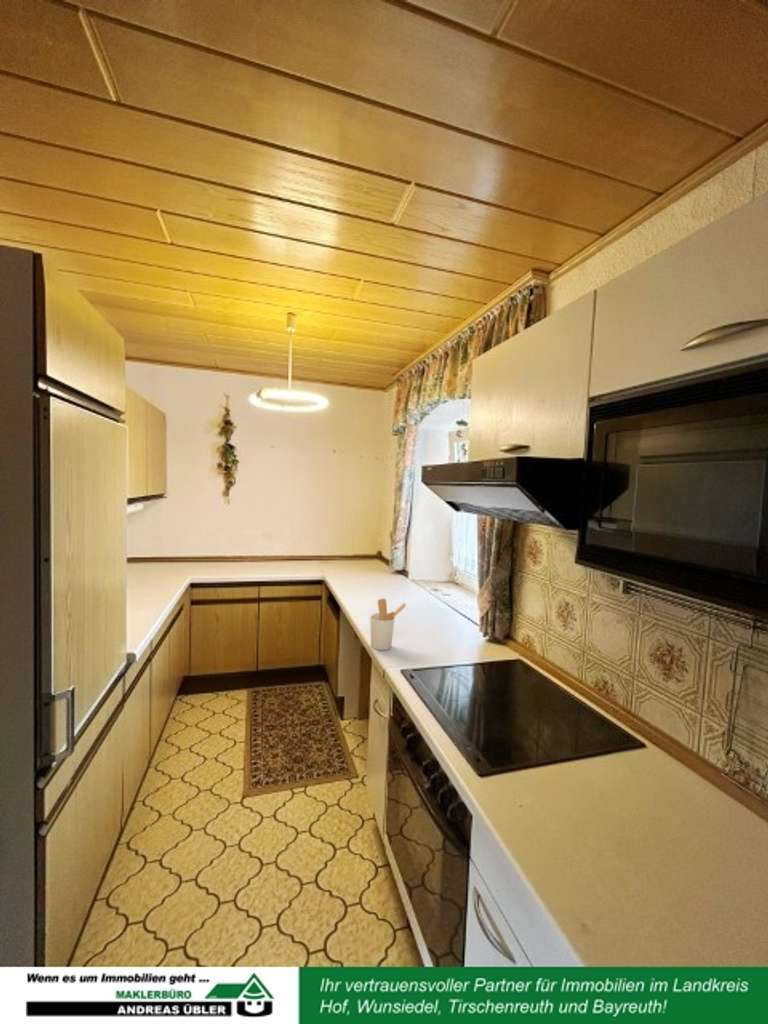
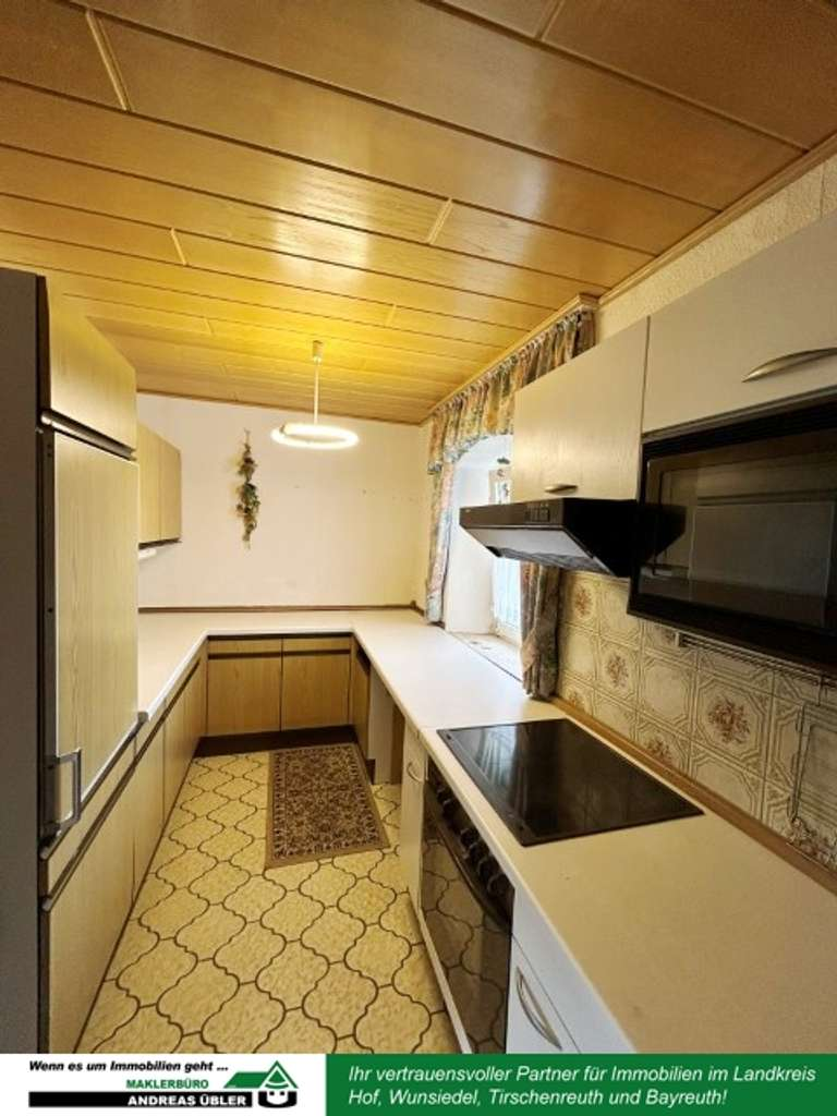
- utensil holder [369,597,407,651]
